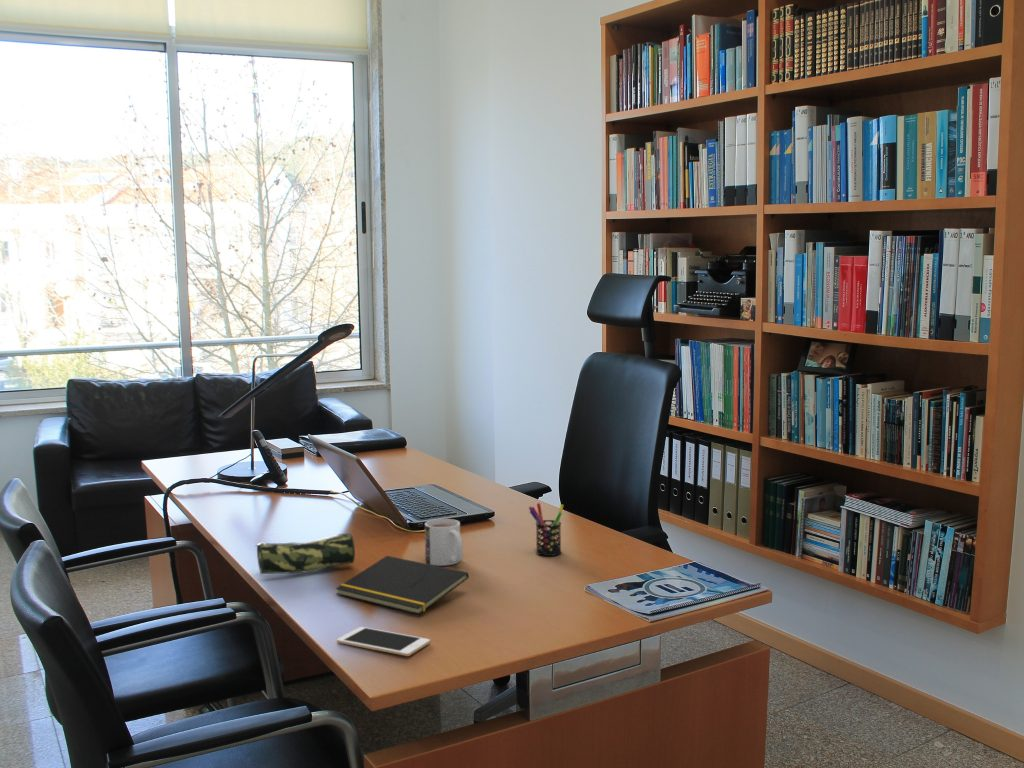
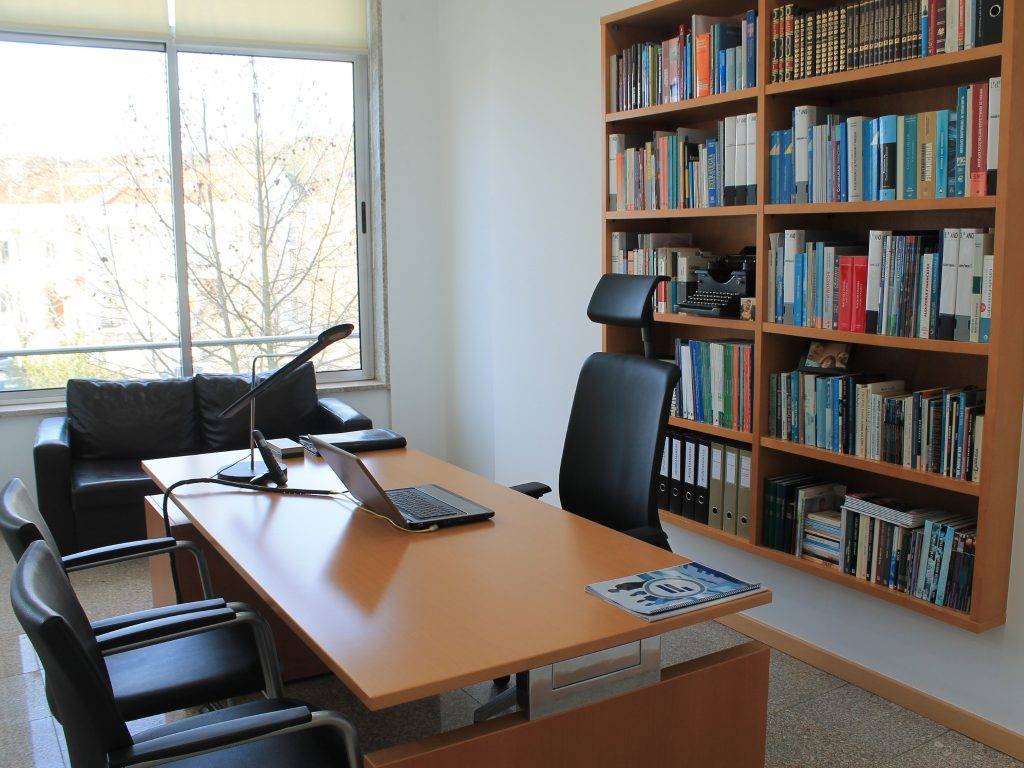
- notepad [335,555,470,615]
- pencil case [253,532,356,575]
- cell phone [336,626,431,657]
- mug [424,518,464,567]
- pen holder [528,502,565,557]
